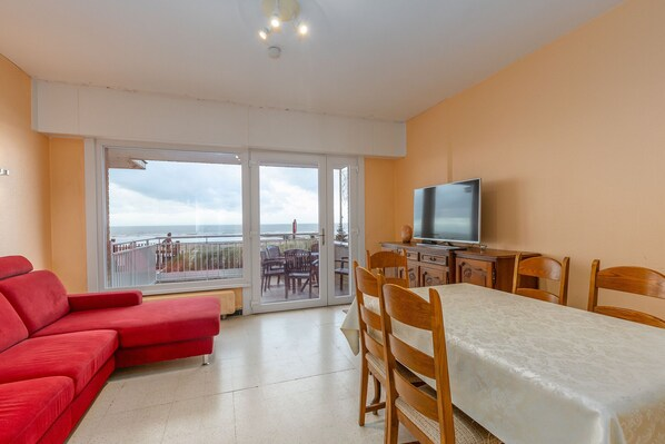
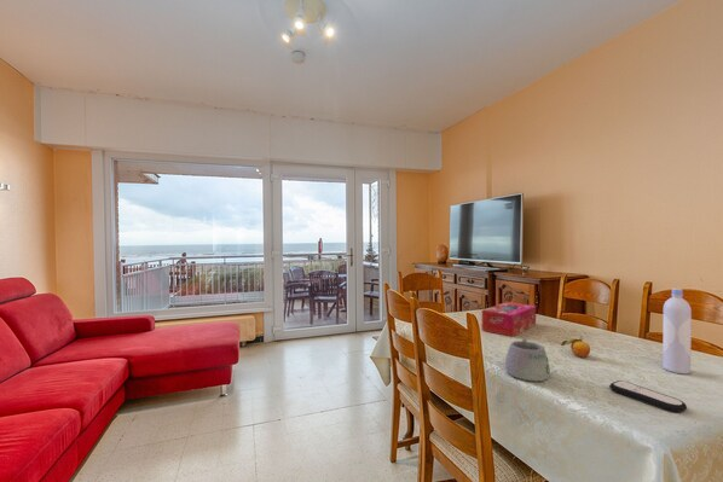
+ fruit [559,335,591,359]
+ remote control [608,379,688,413]
+ tissue box [481,301,537,338]
+ mug [504,336,559,383]
+ bottle [661,288,693,376]
